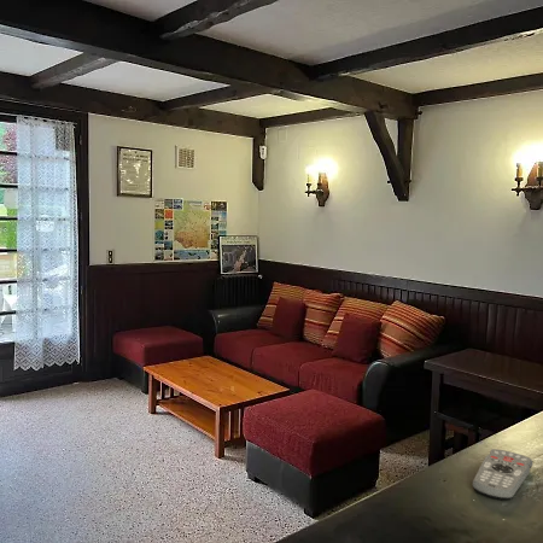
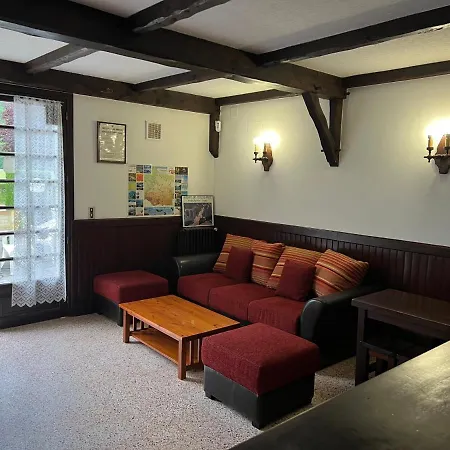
- remote control [472,448,533,501]
